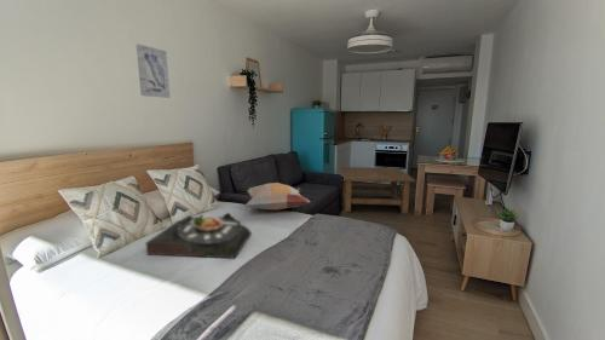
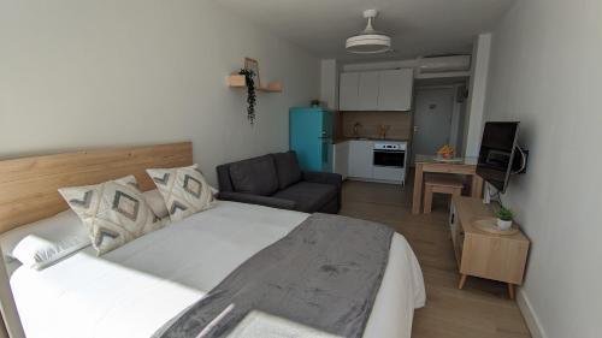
- serving tray [144,212,253,260]
- coffee table [339,166,416,215]
- wall art [136,42,172,99]
- decorative pillow [244,181,311,212]
